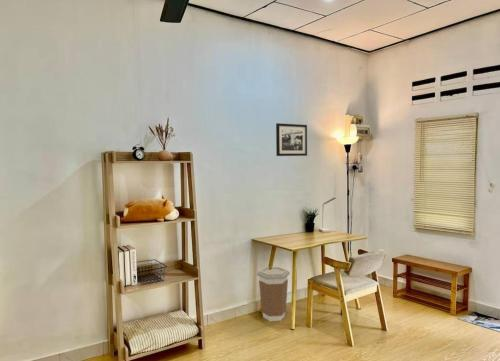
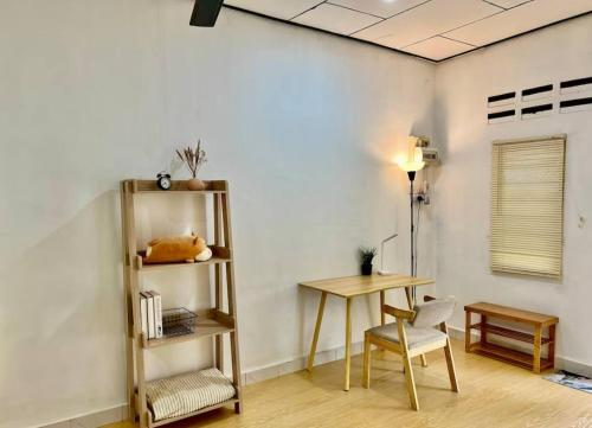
- picture frame [275,122,308,157]
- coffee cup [256,266,291,322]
